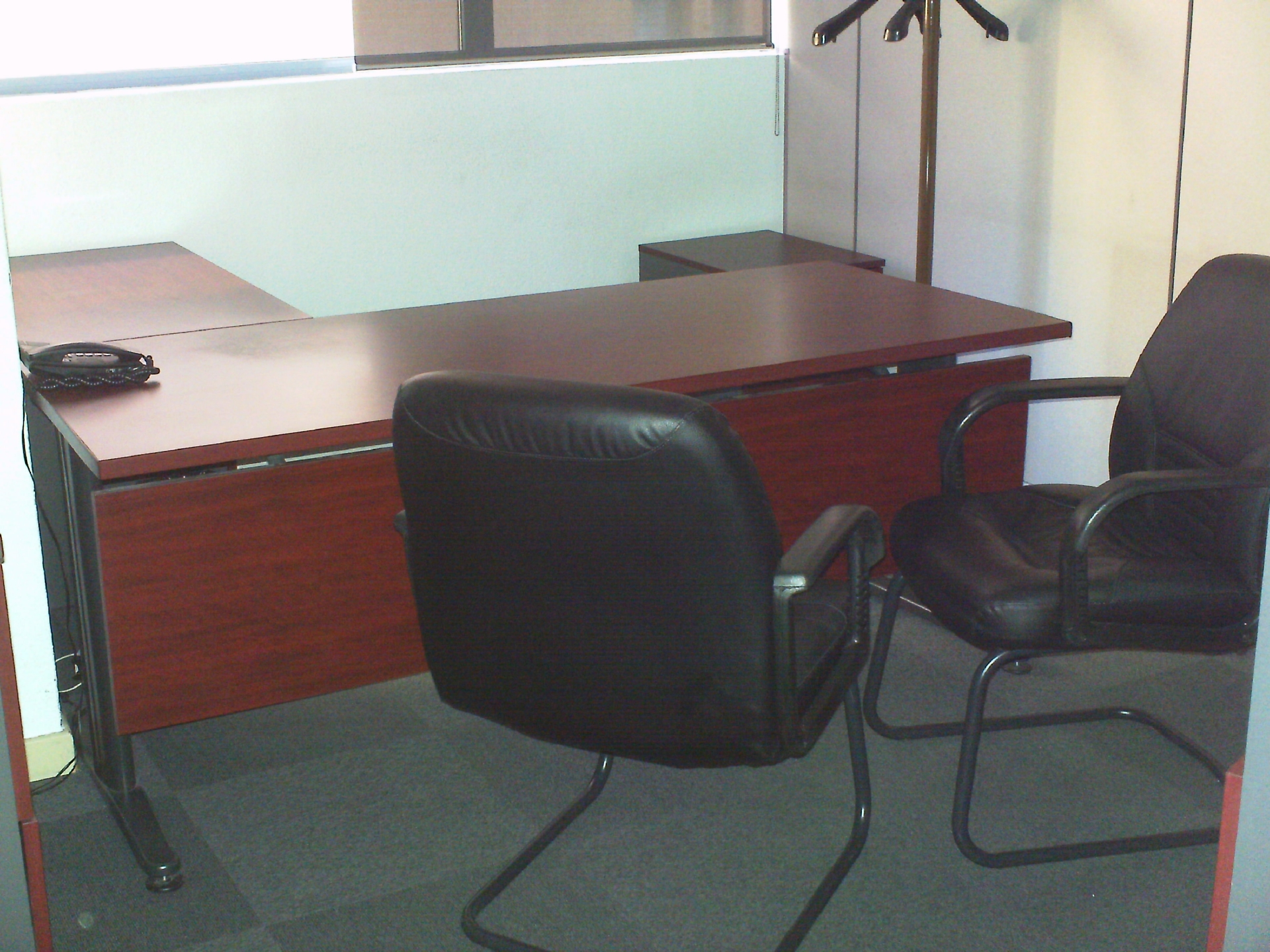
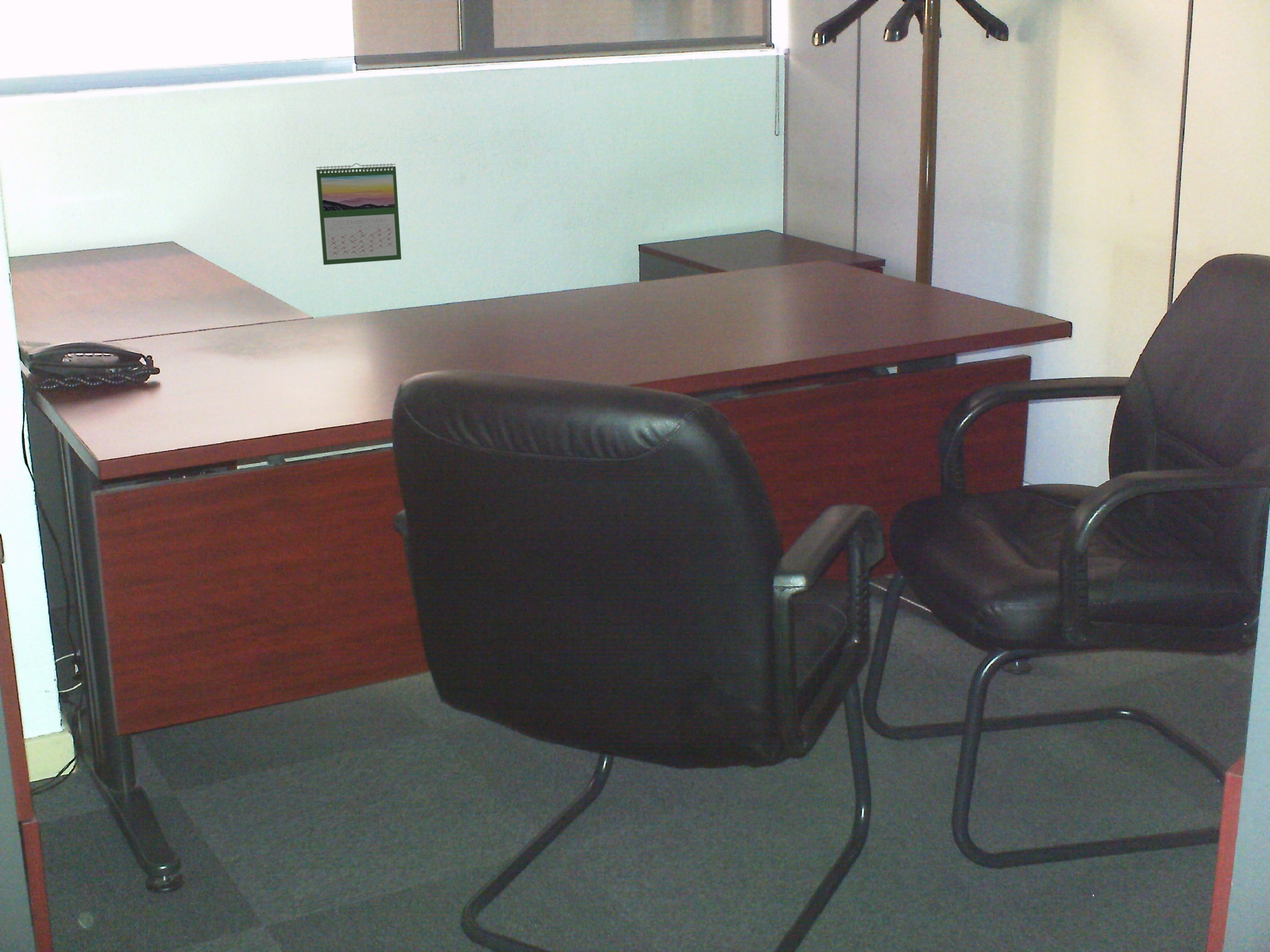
+ calendar [316,163,402,266]
